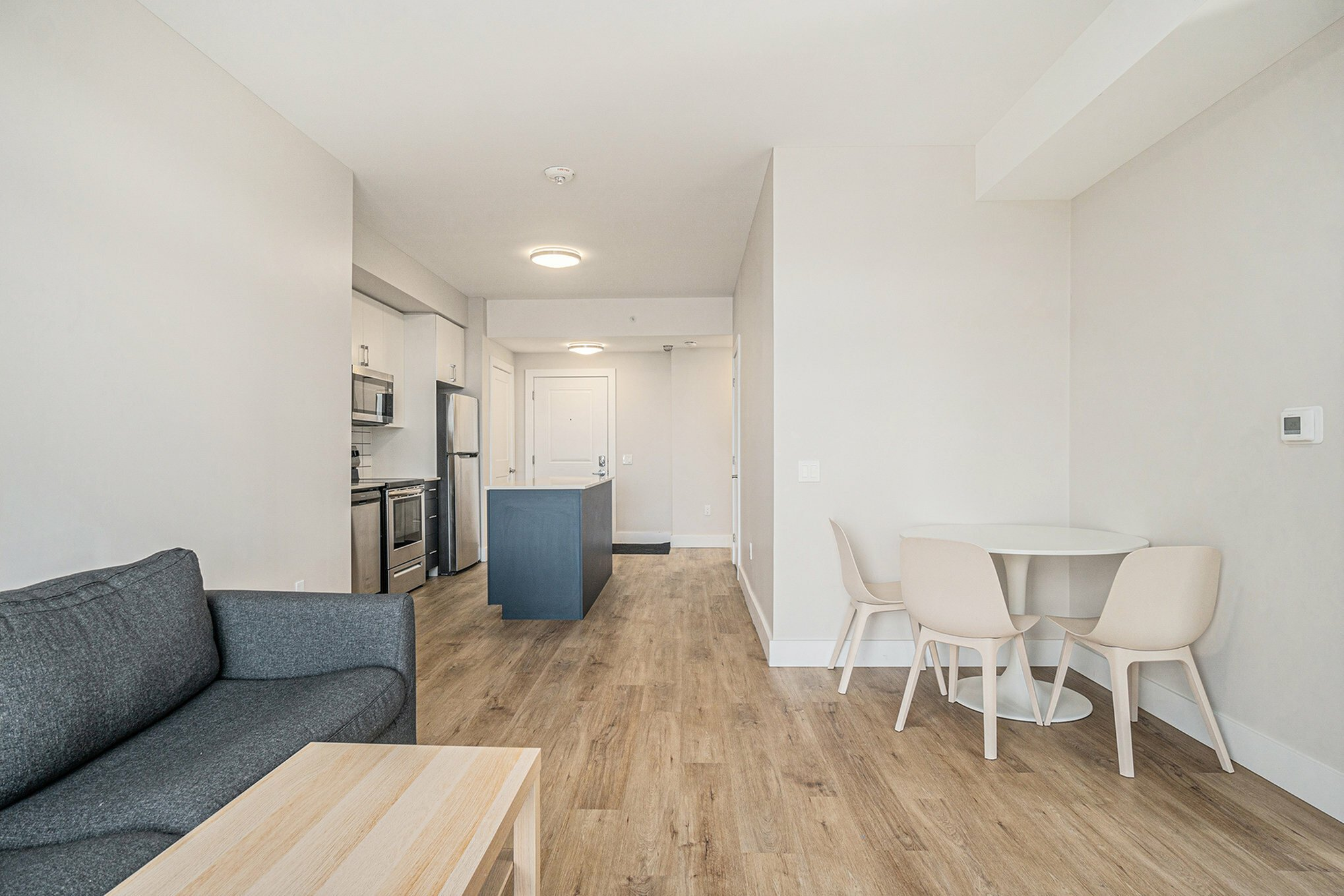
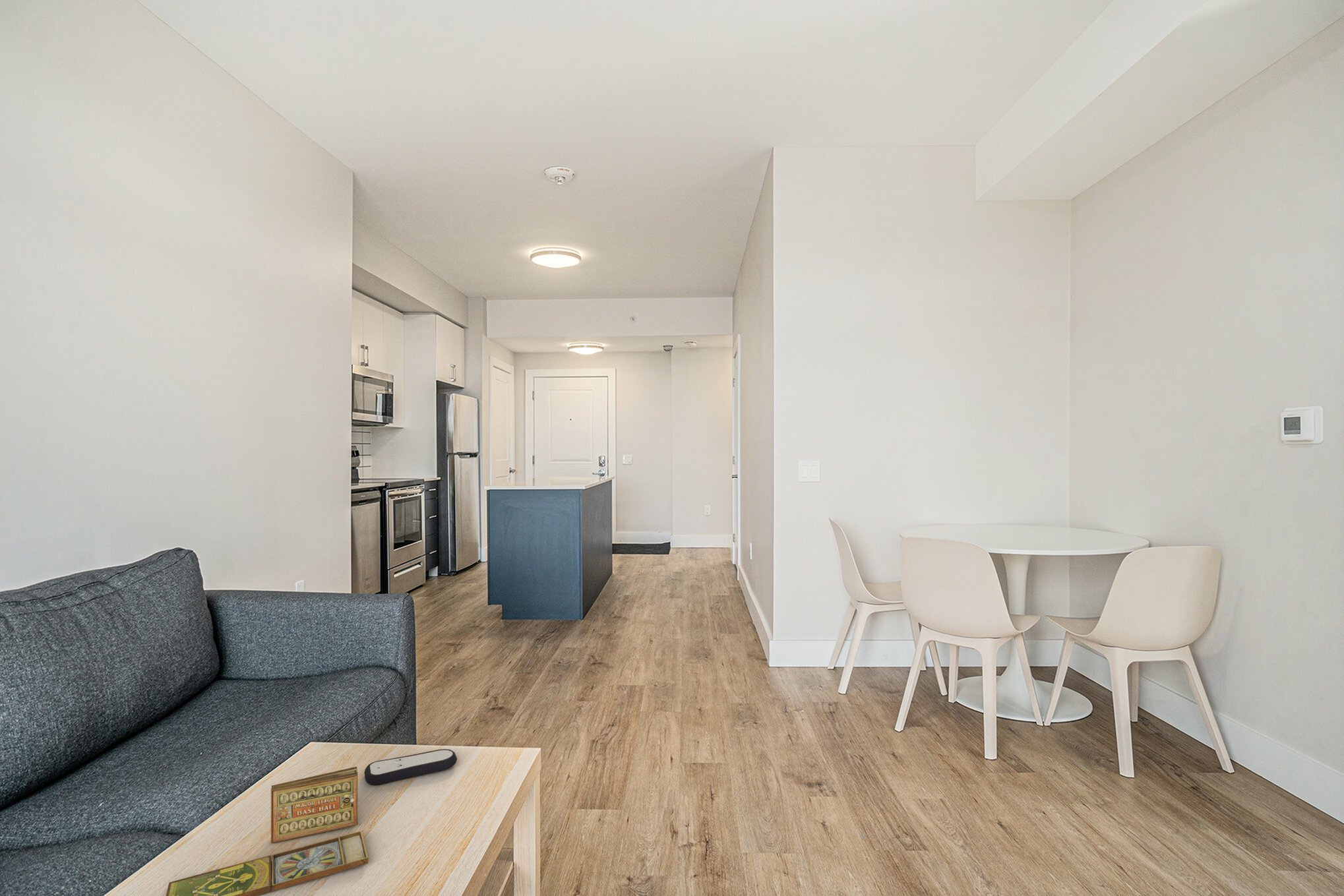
+ board game [166,766,369,896]
+ remote control [363,748,458,787]
